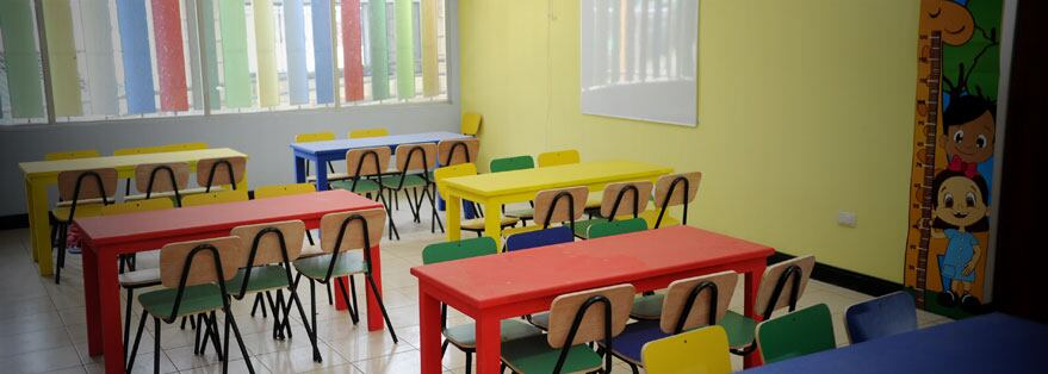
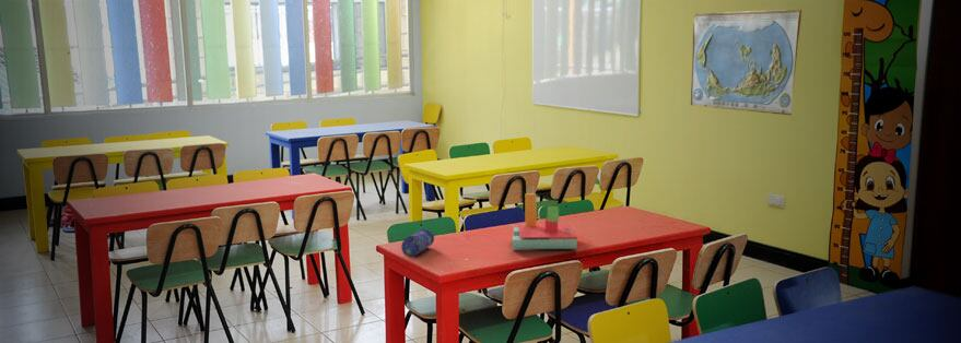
+ pencil case [400,227,435,258]
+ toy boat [512,186,578,250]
+ world map [690,9,802,116]
